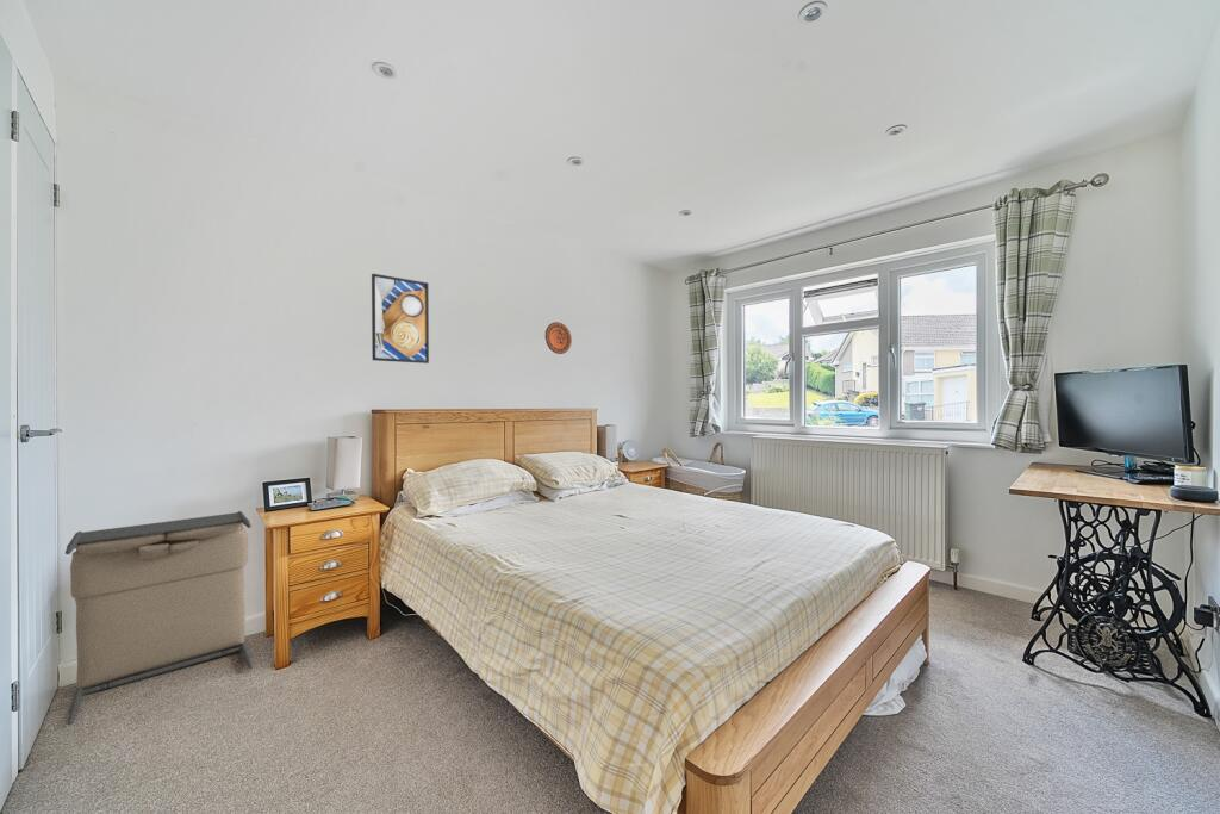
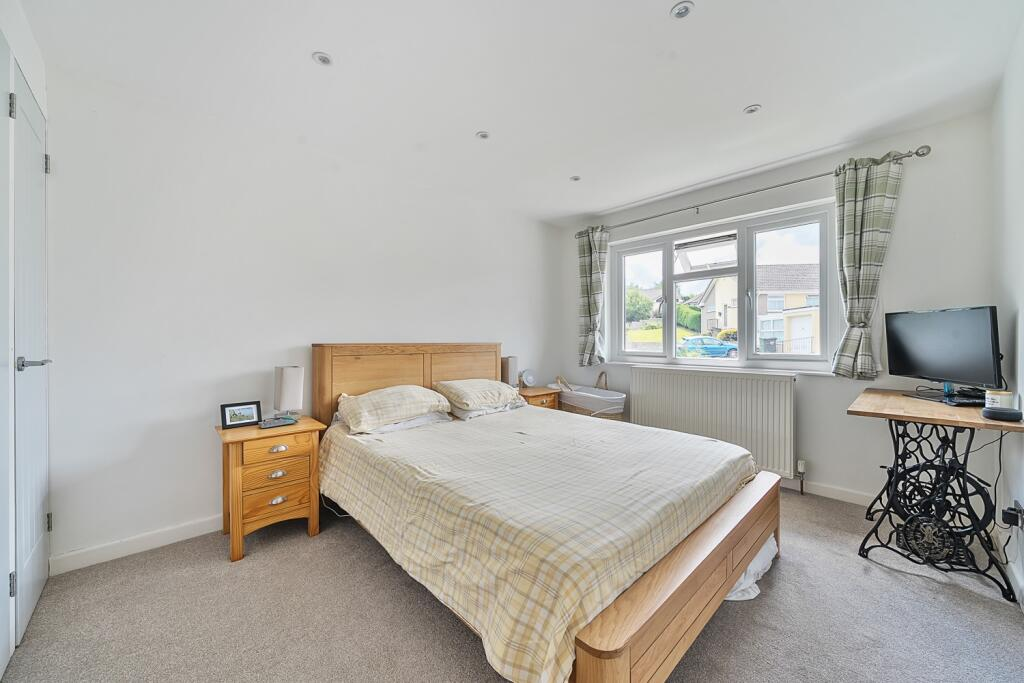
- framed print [371,273,430,365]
- decorative plate [544,321,573,355]
- laundry hamper [64,510,254,726]
